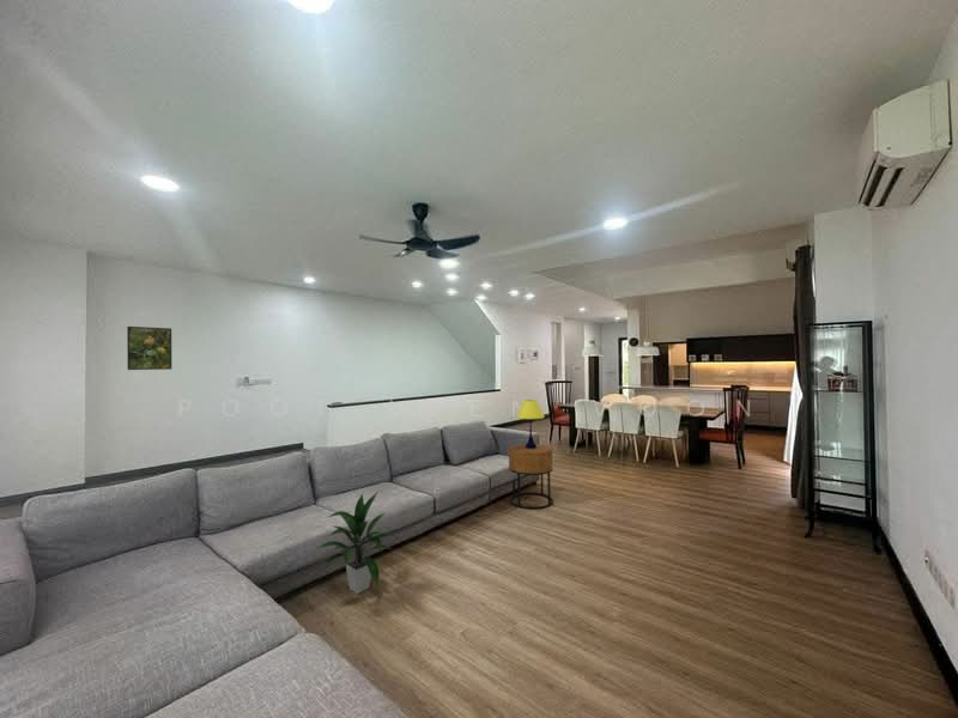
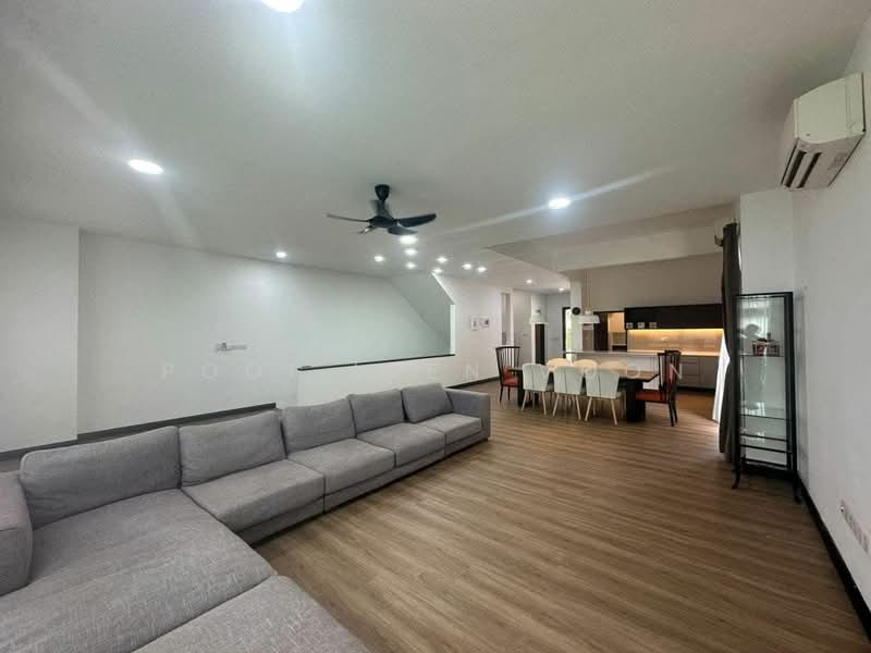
- indoor plant [315,492,393,595]
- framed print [126,325,172,371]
- table lamp [516,398,545,449]
- side table [508,443,554,510]
